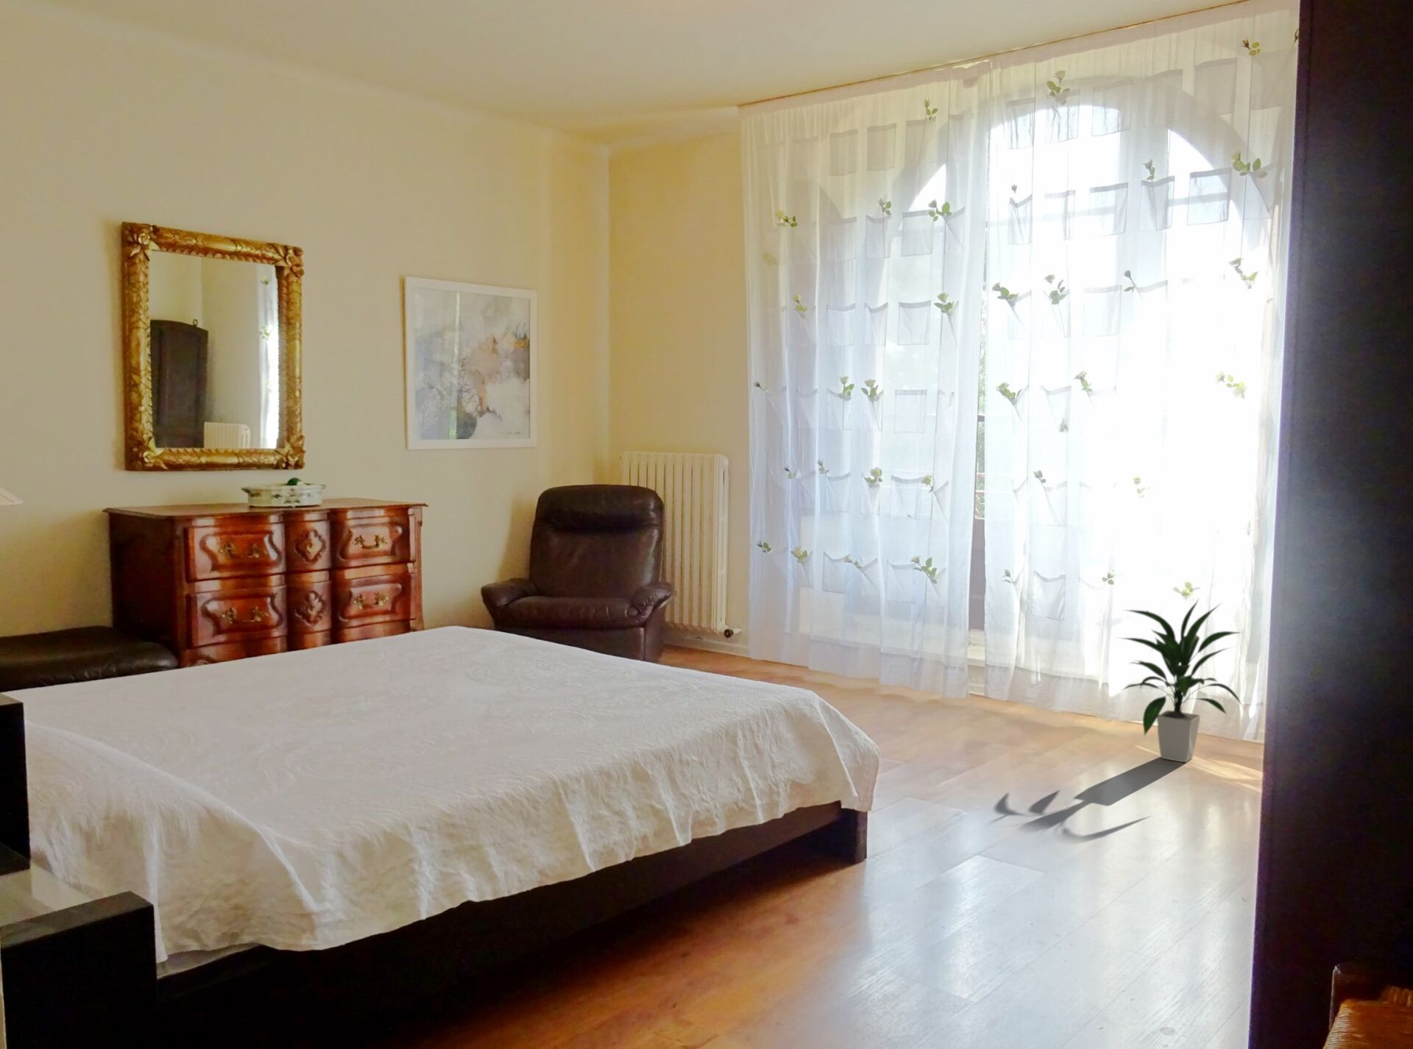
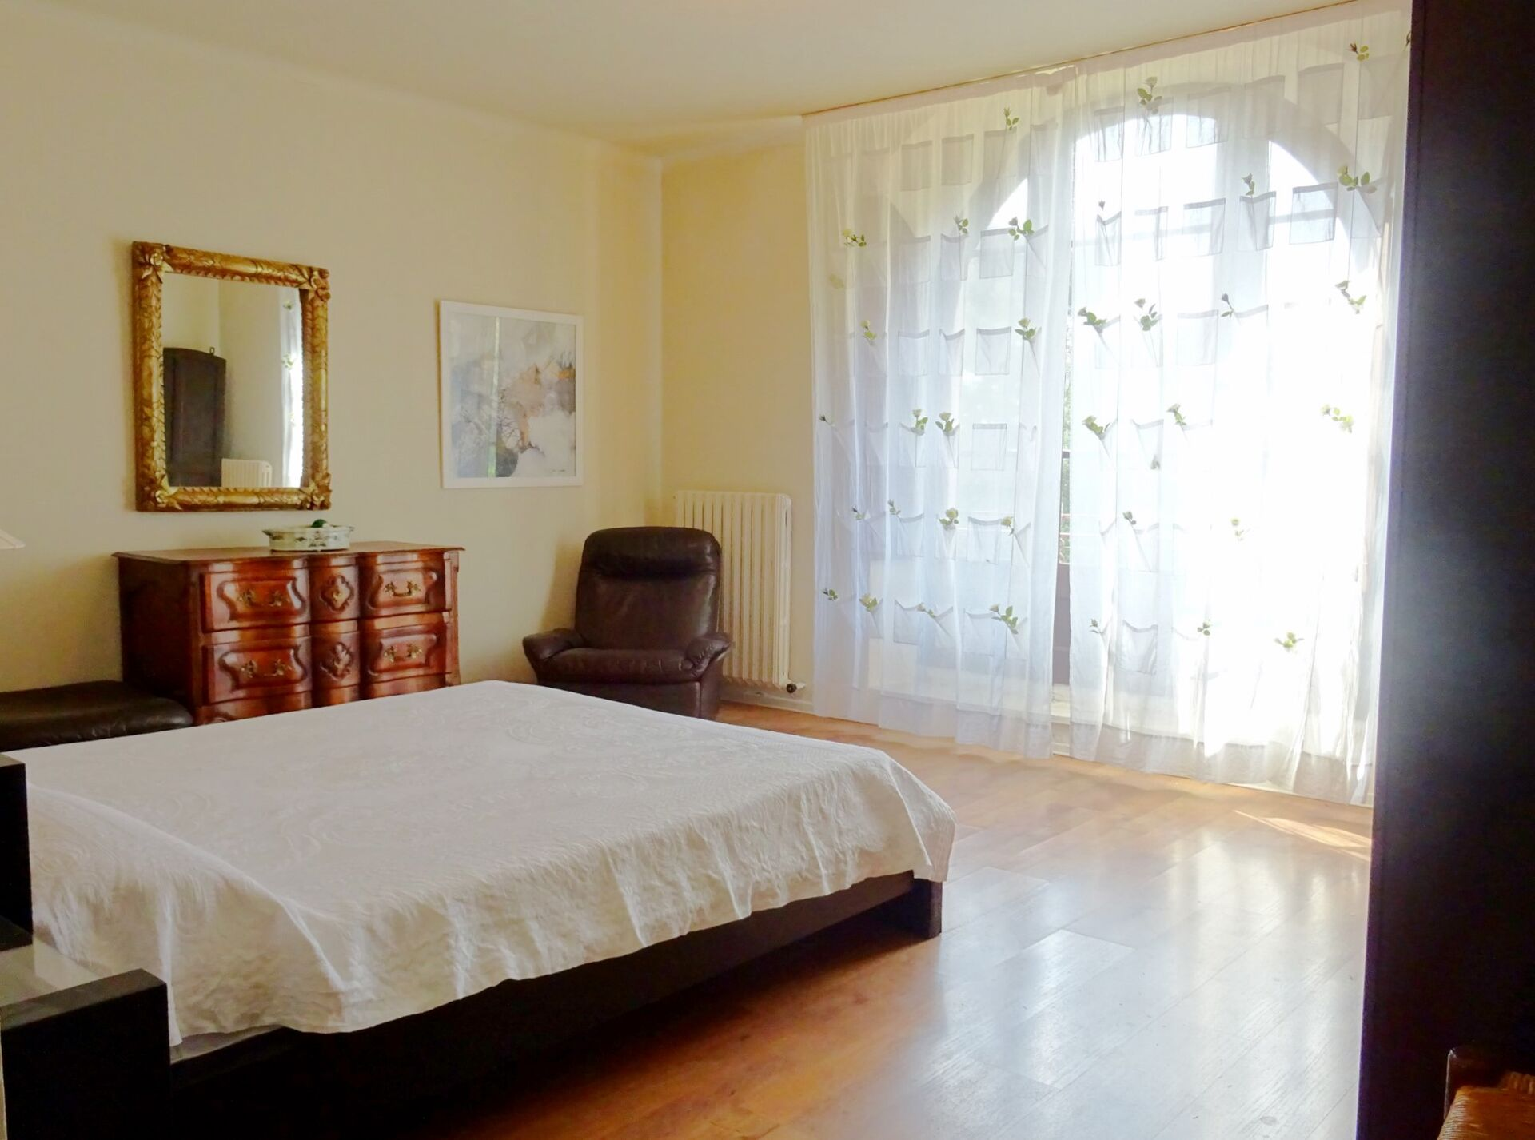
- indoor plant [1114,598,1245,763]
